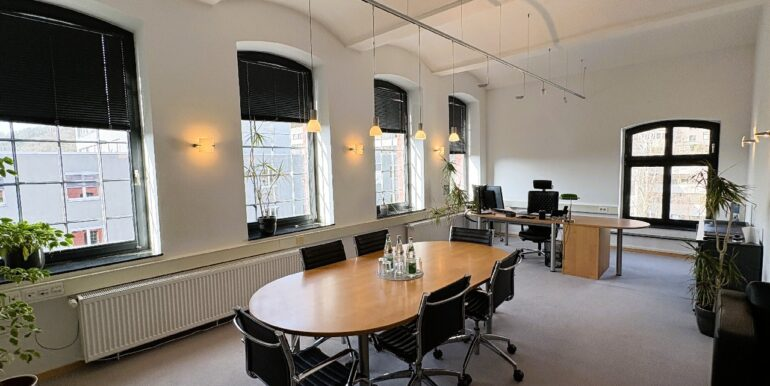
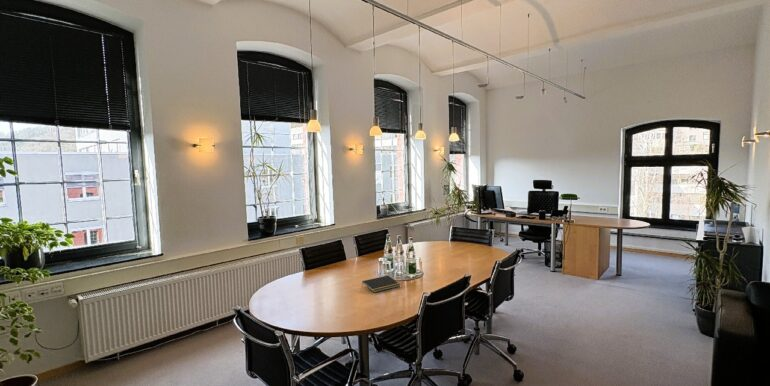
+ notepad [361,275,401,293]
